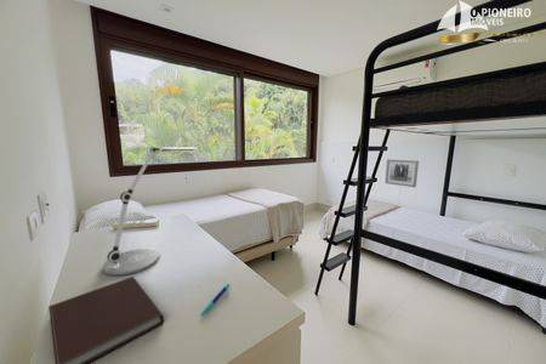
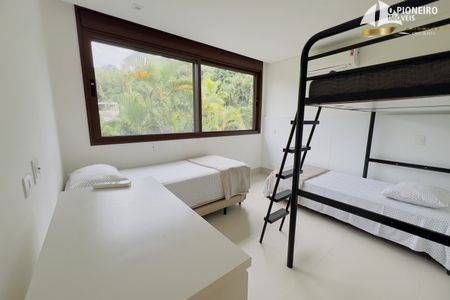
- notebook [47,275,165,364]
- wall art [385,158,420,188]
- desk lamp [102,146,198,277]
- pen [199,283,231,318]
